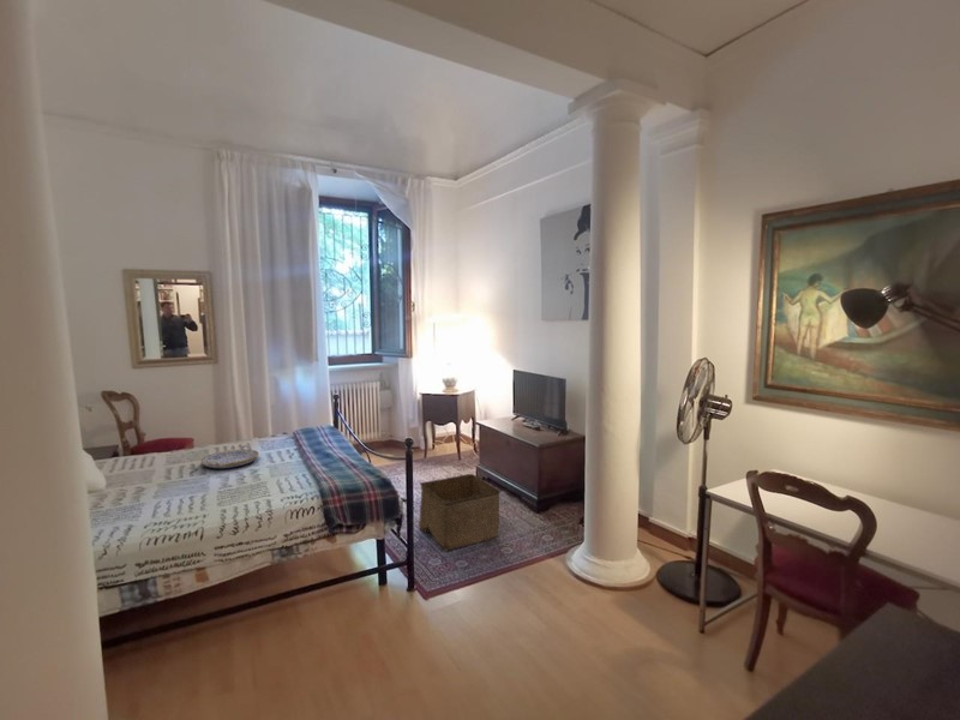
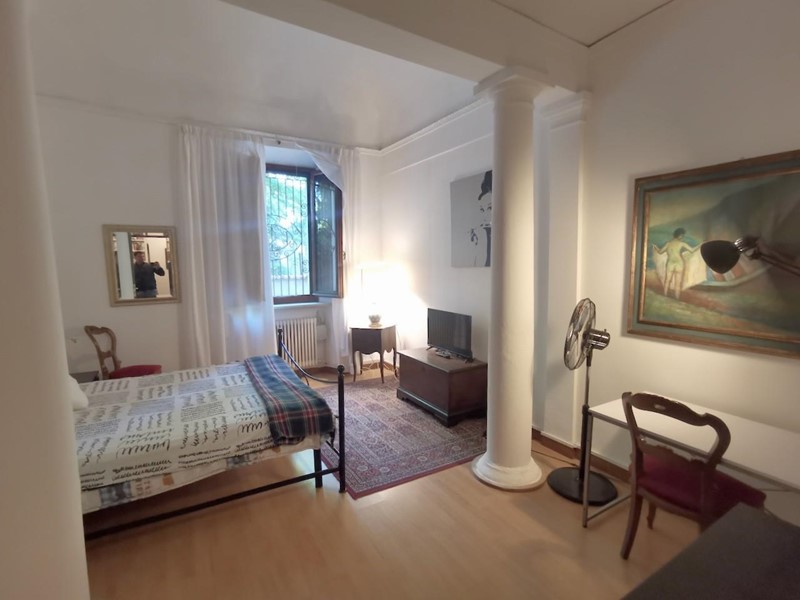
- storage bin [418,473,502,552]
- serving tray [200,444,260,469]
